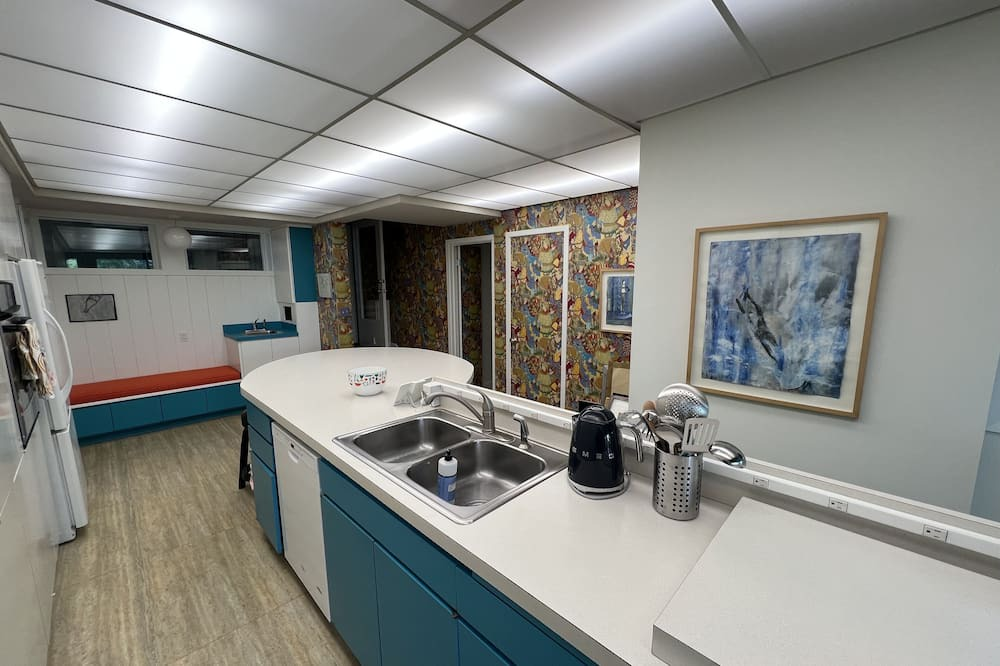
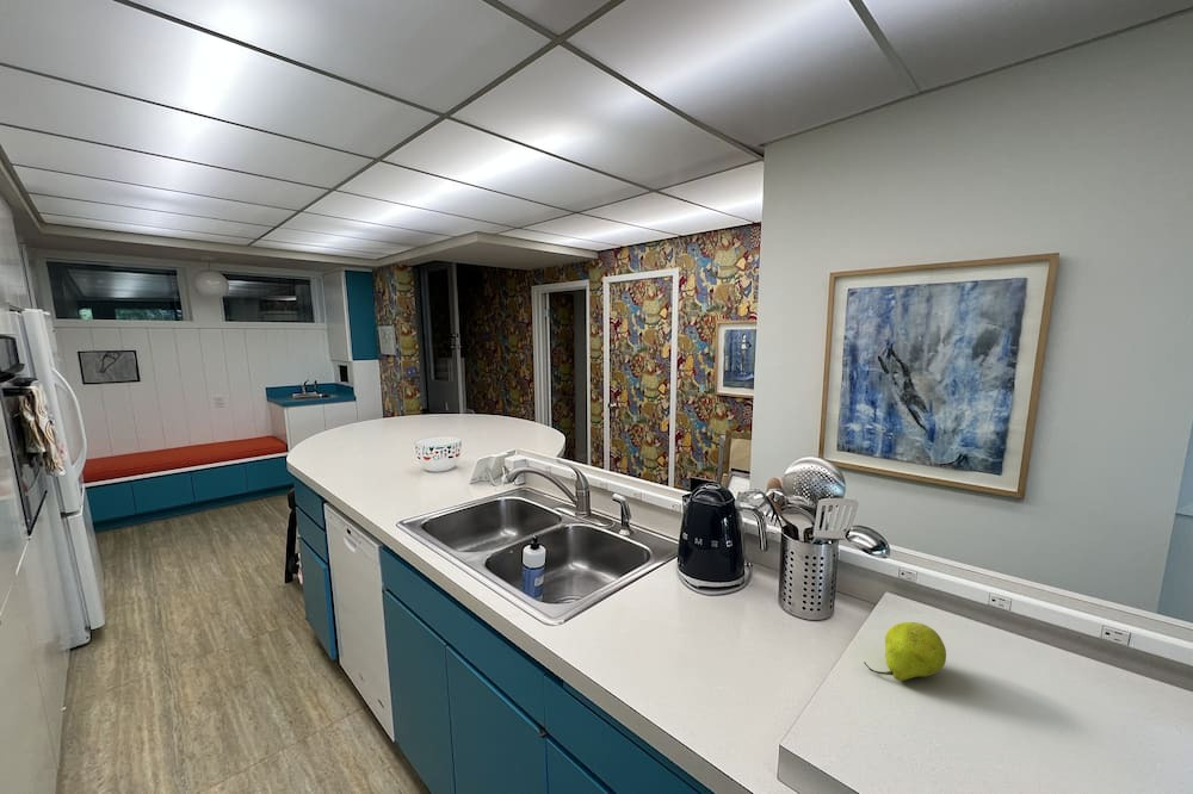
+ fruit [863,621,947,682]
